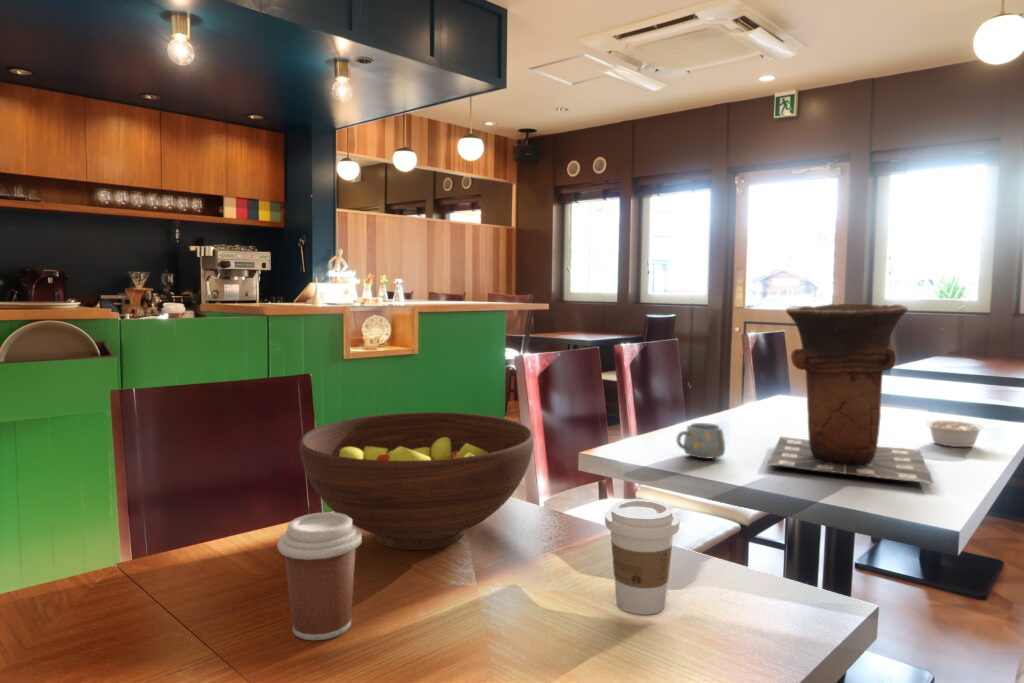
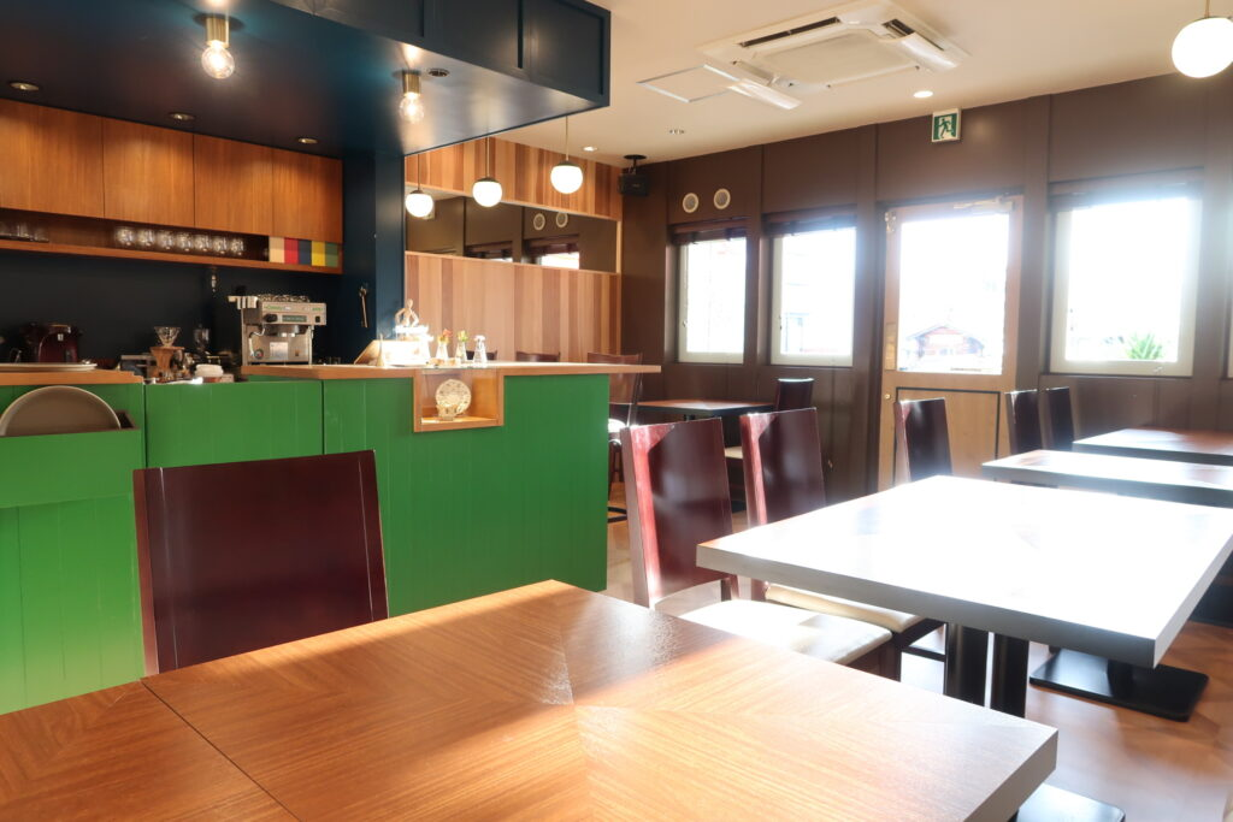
- fruit bowl [299,411,535,551]
- legume [925,419,992,448]
- coffee cup [604,498,680,615]
- mug [675,422,726,460]
- vase [766,303,935,484]
- coffee cup [277,511,363,641]
